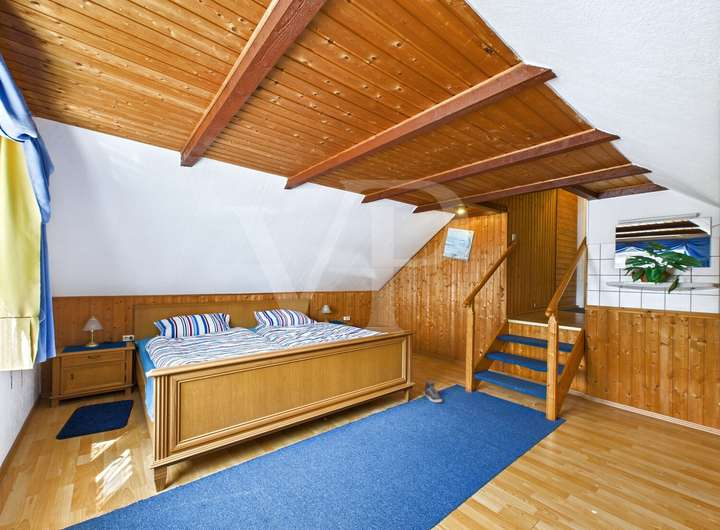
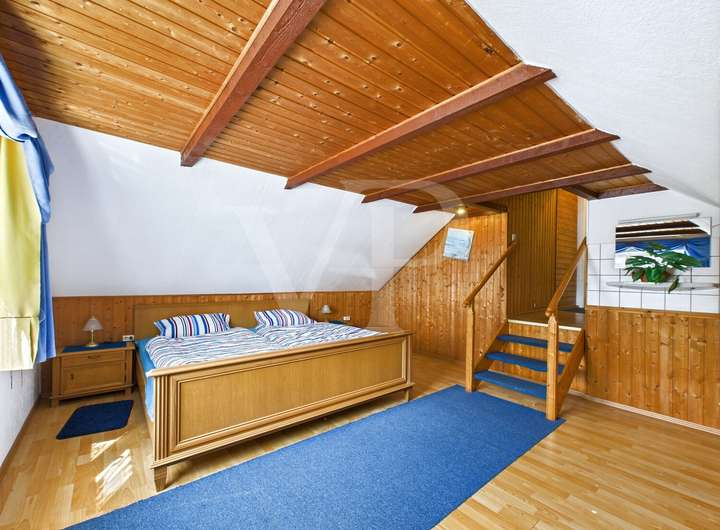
- sneaker [423,379,443,403]
